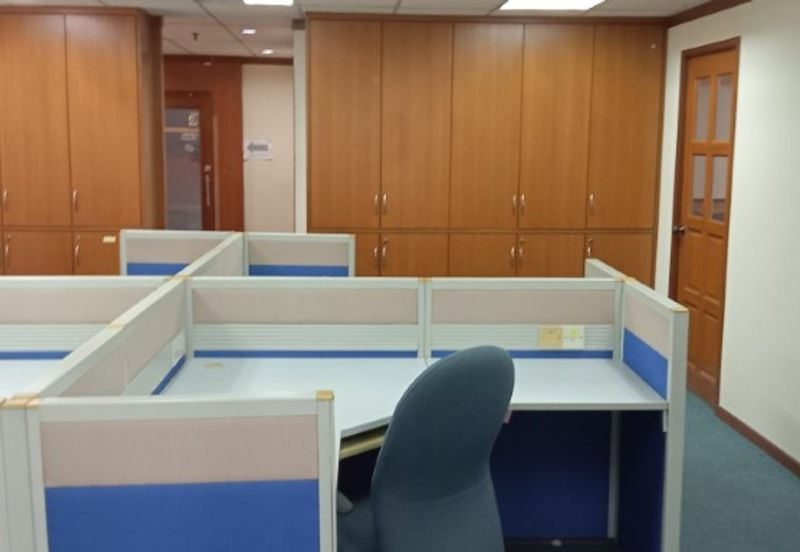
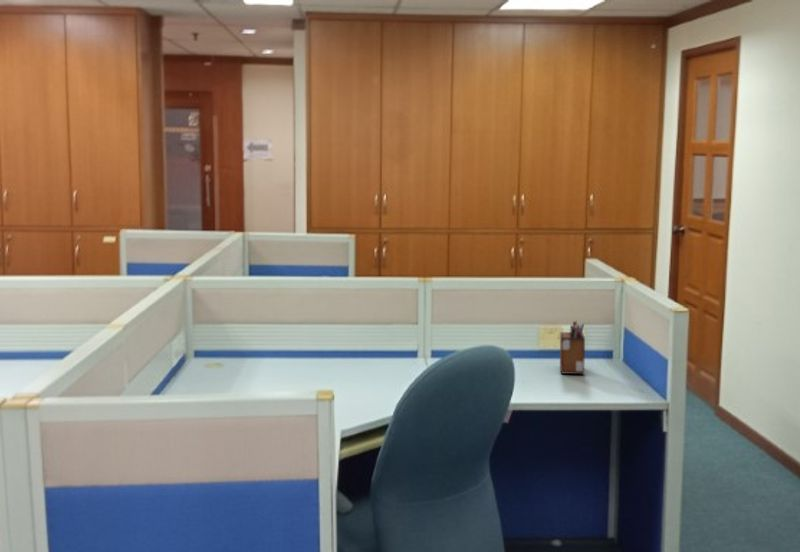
+ desk organizer [559,319,586,375]
